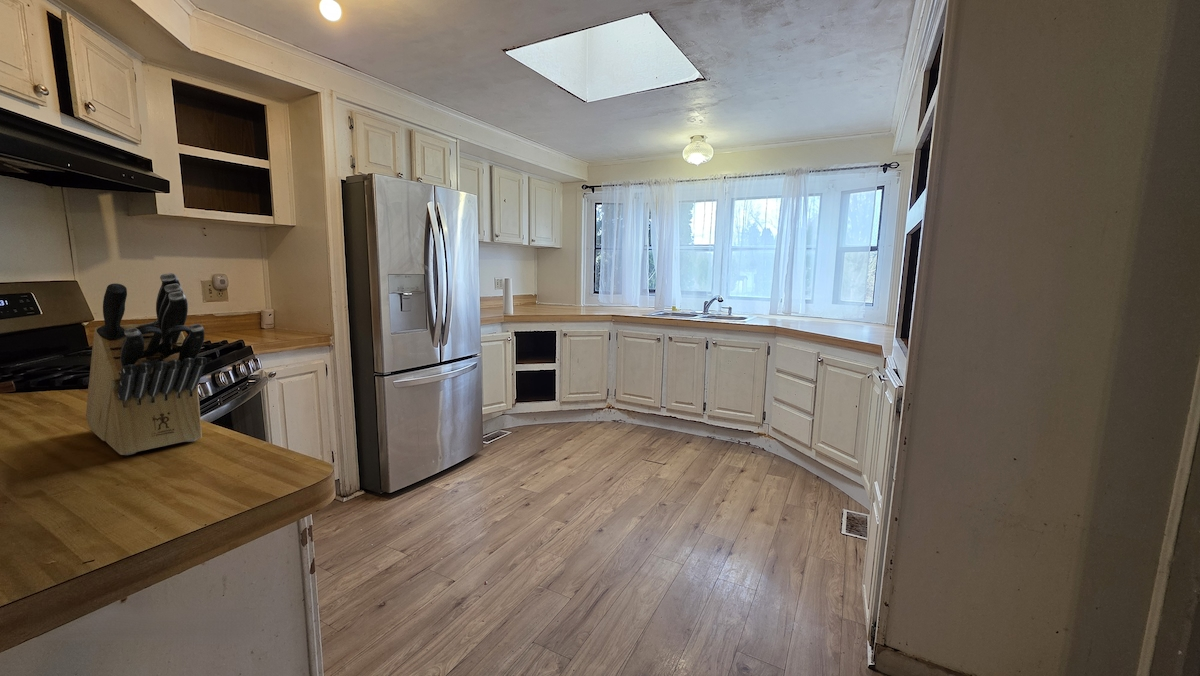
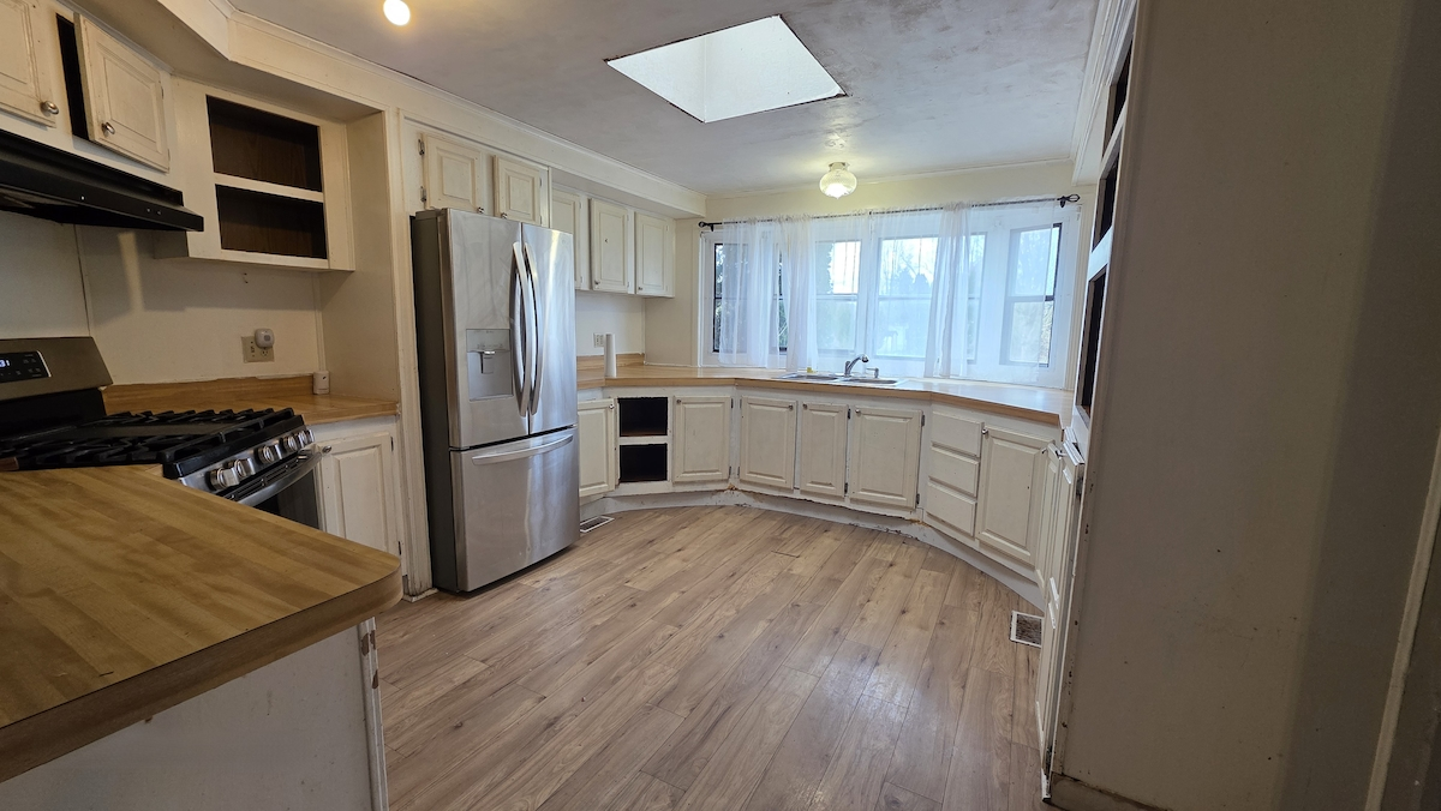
- knife block [85,272,208,456]
